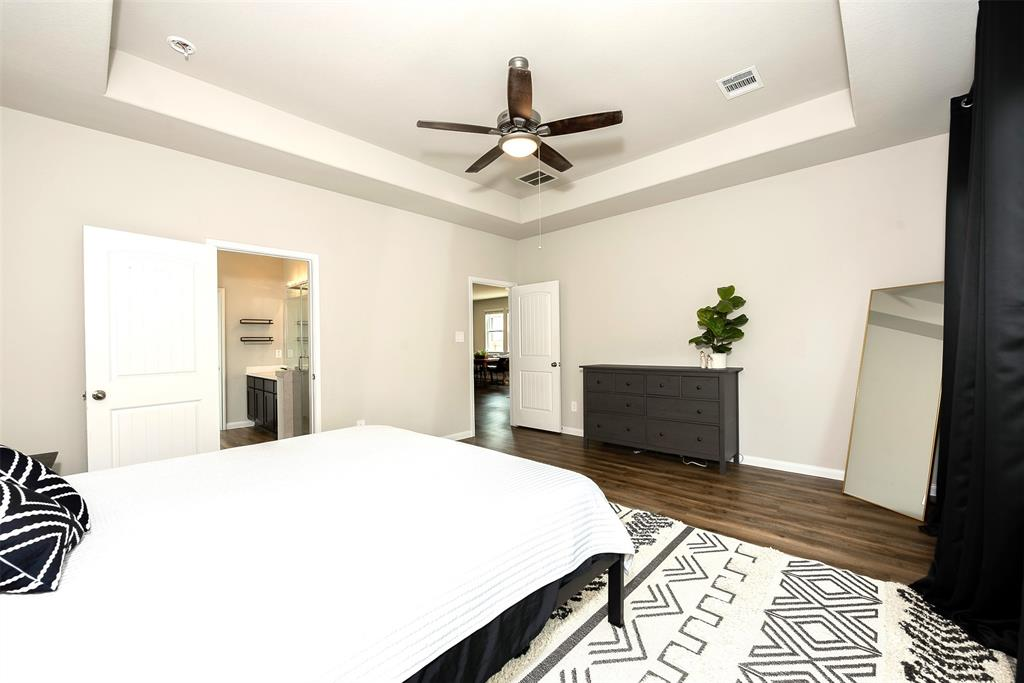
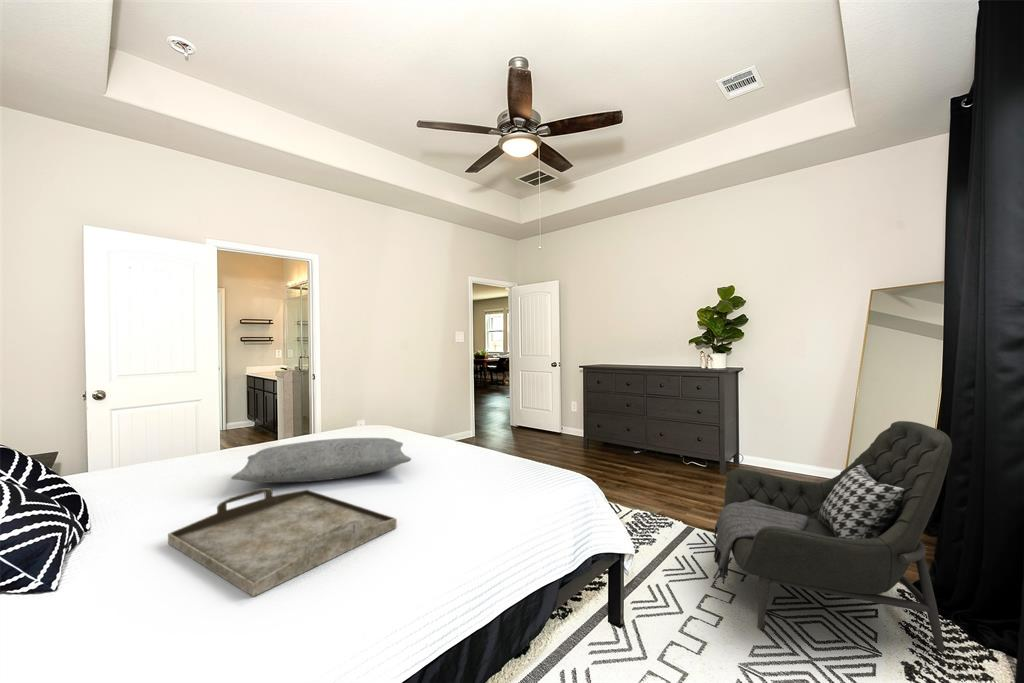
+ armchair [712,420,953,653]
+ serving tray [167,488,398,598]
+ pillow [230,437,412,484]
